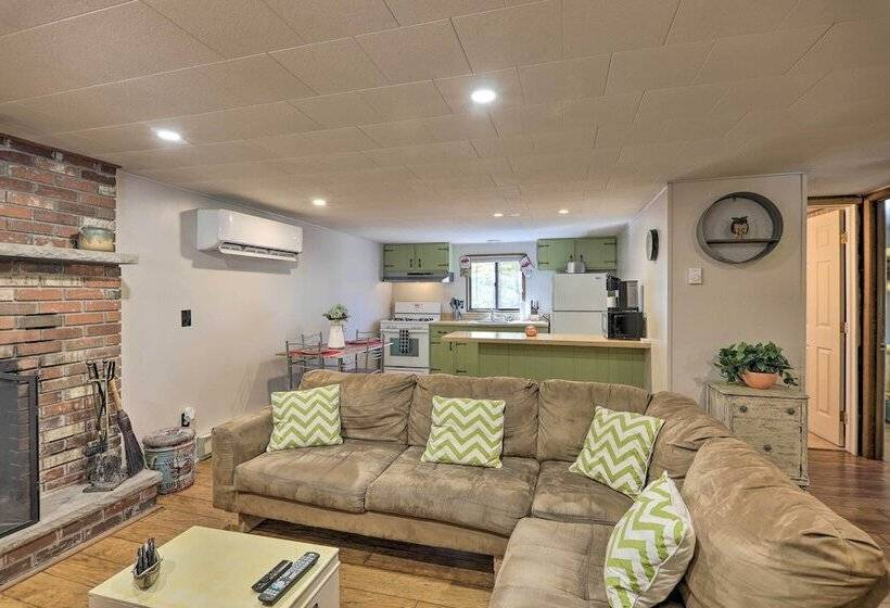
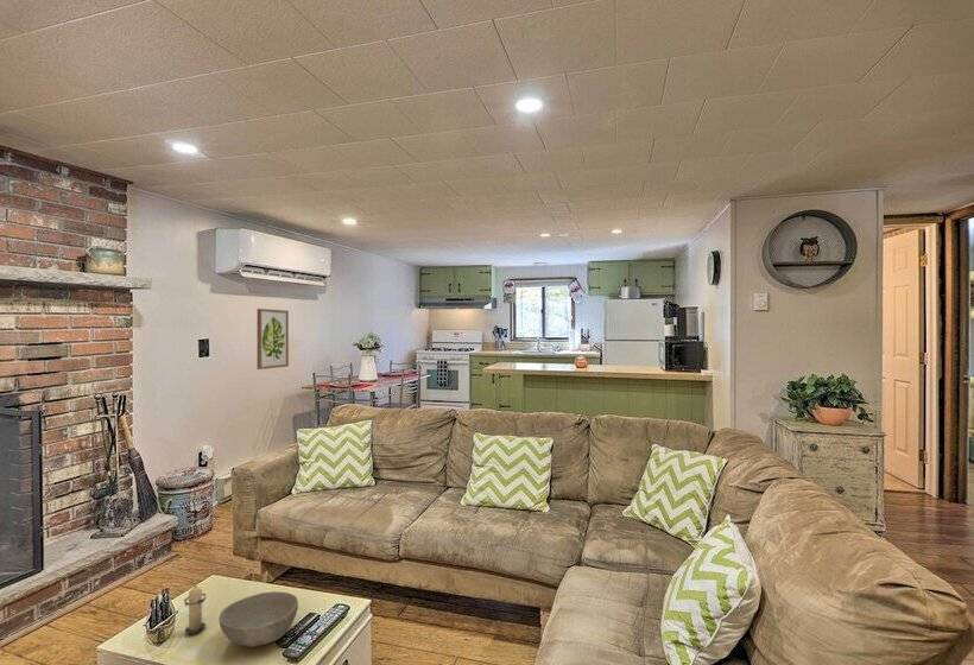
+ candle [183,583,208,635]
+ wall art [255,308,290,370]
+ bowl [217,590,299,648]
